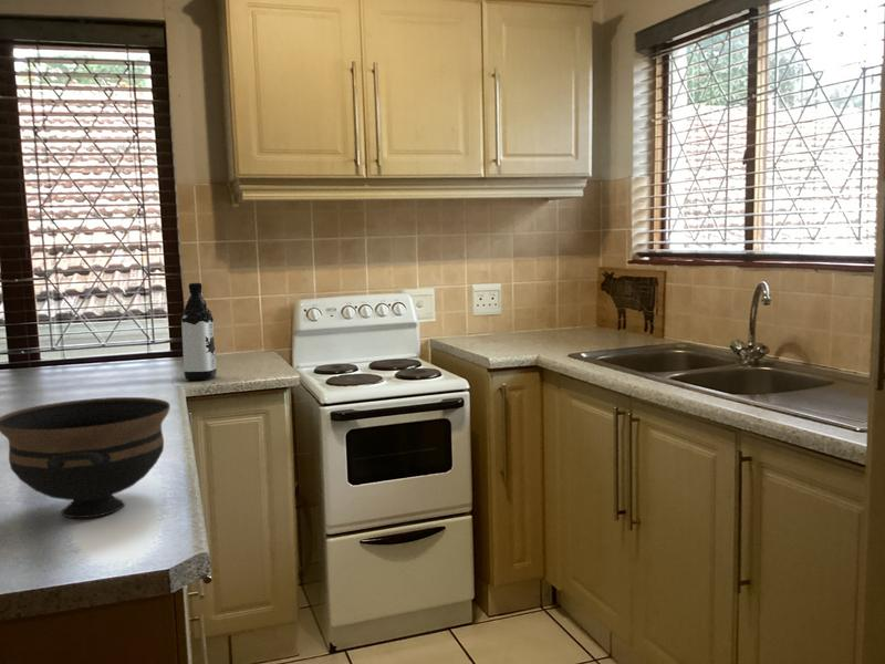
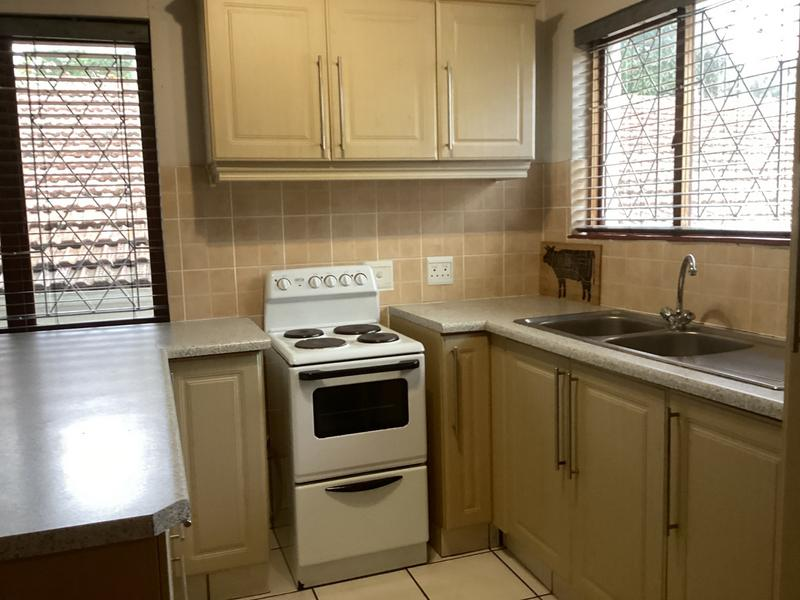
- bowl [0,396,171,519]
- water bottle [180,282,218,381]
